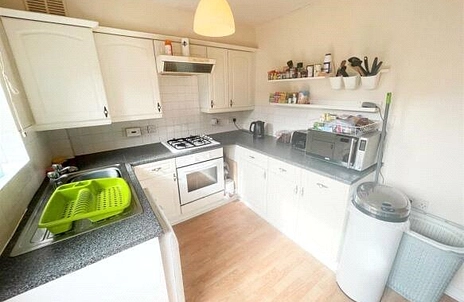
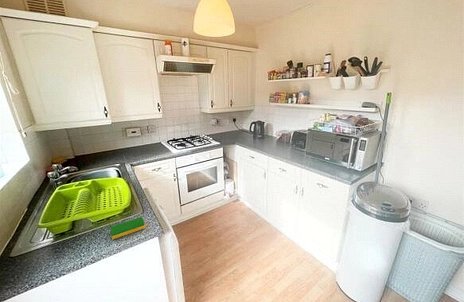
+ dish sponge [110,216,146,240]
